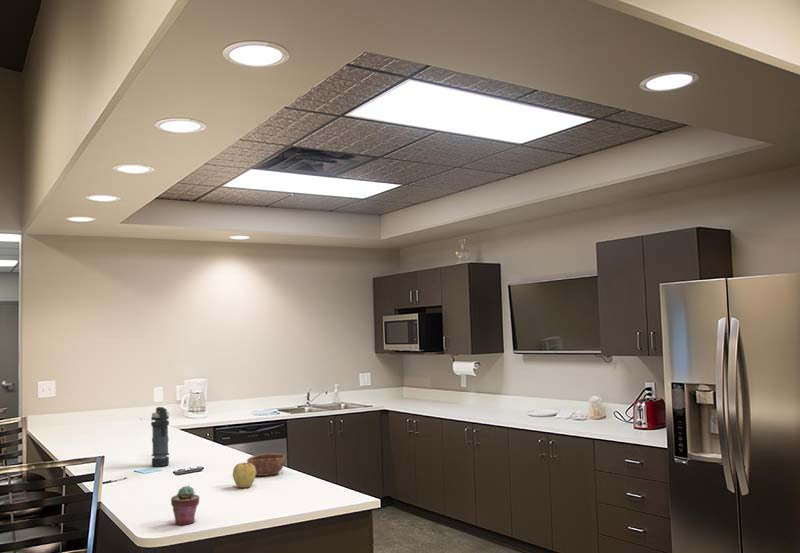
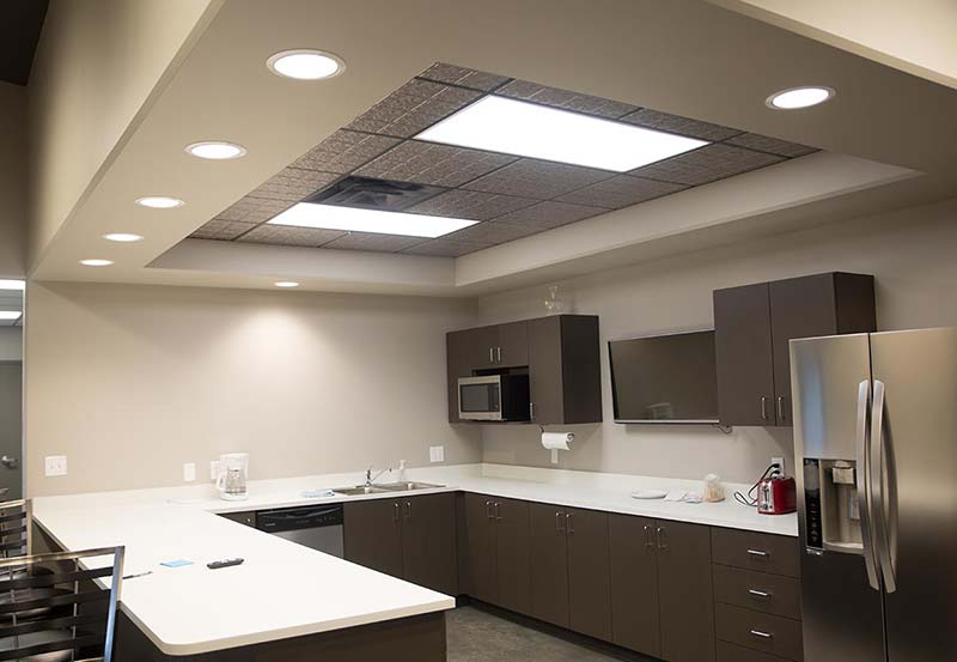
- bowl [246,452,286,477]
- apple [232,462,256,489]
- smoke grenade [150,406,171,468]
- potted succulent [170,485,200,526]
